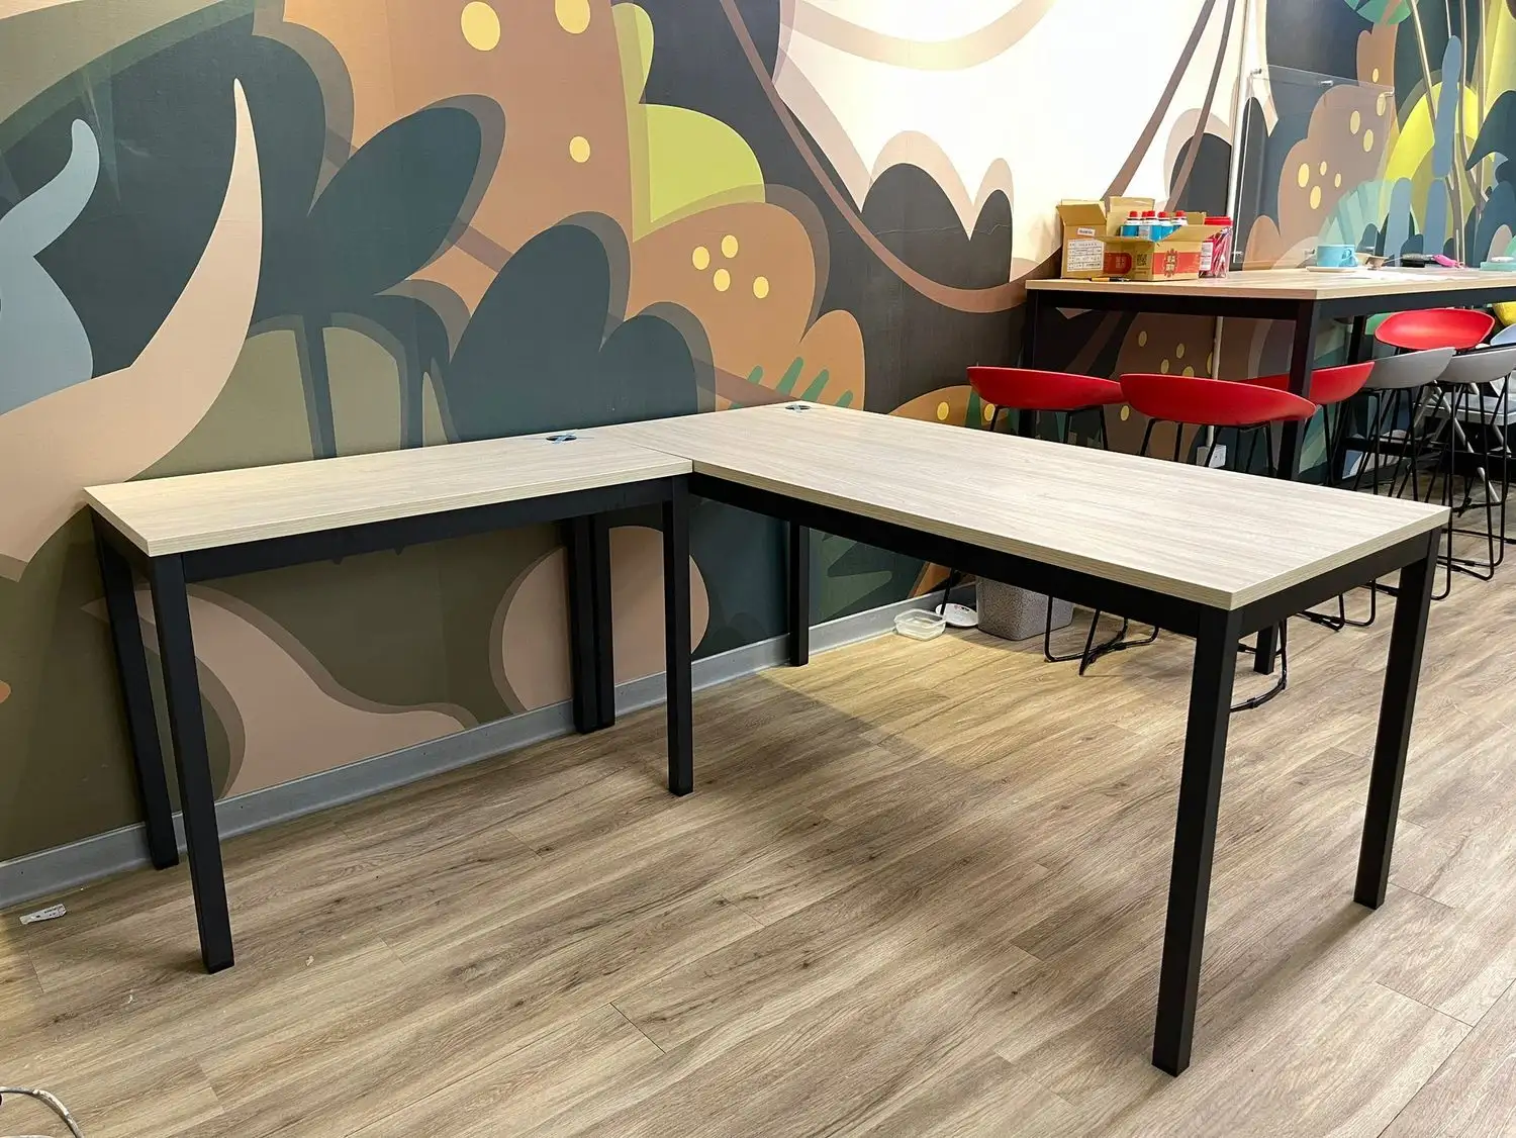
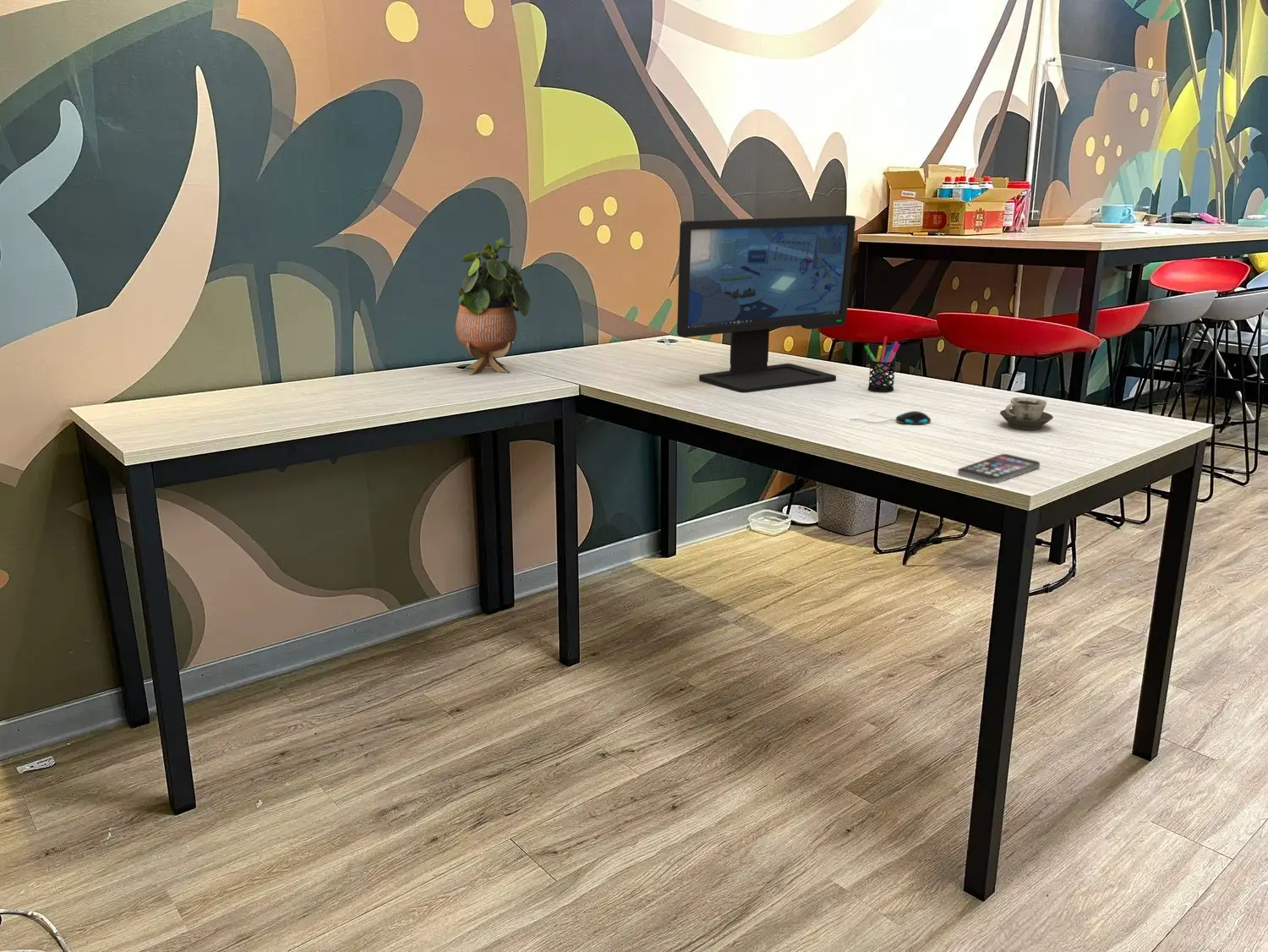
+ mouse [849,410,932,425]
+ cup [999,397,1054,430]
+ smartphone [957,453,1041,484]
+ computer monitor [676,215,856,394]
+ potted plant [455,237,531,375]
+ pen holder [863,336,901,393]
